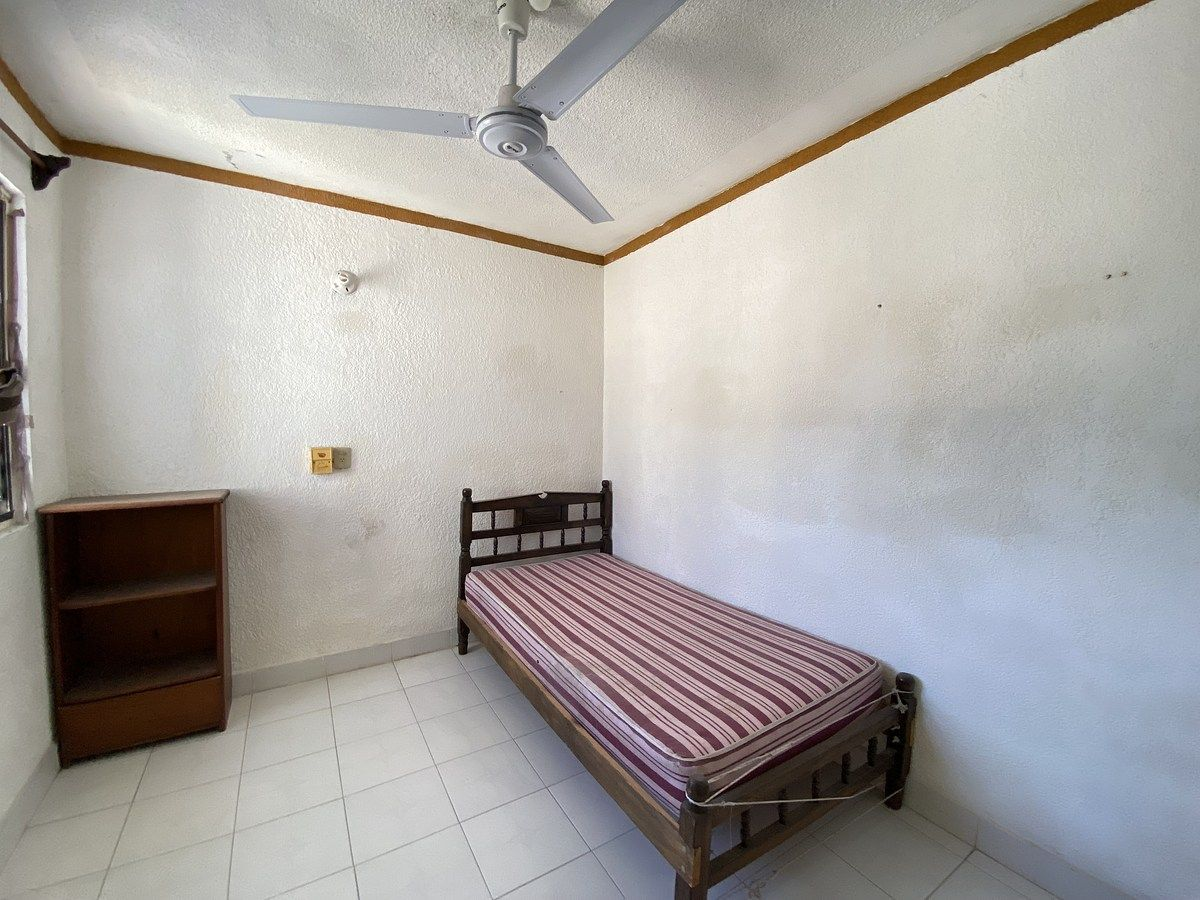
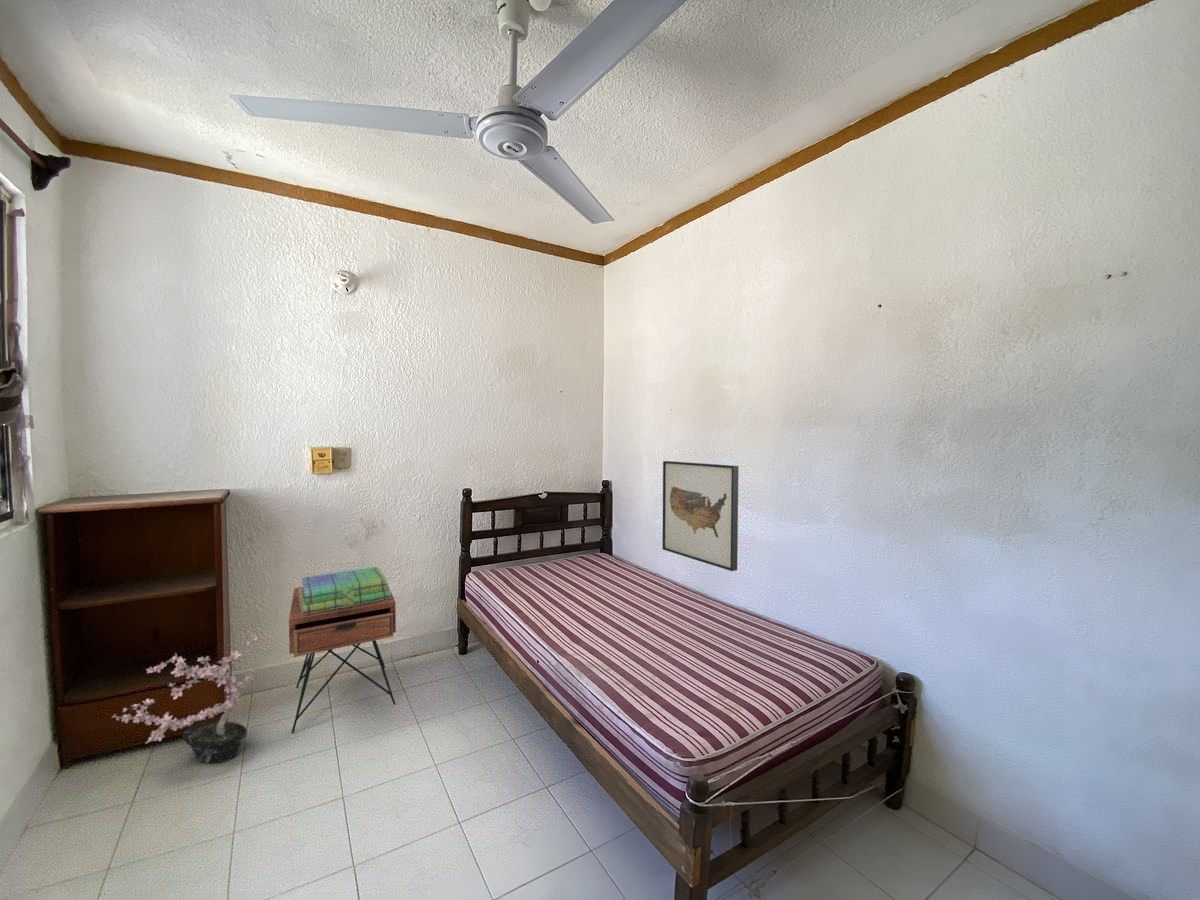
+ stack of books [299,566,392,615]
+ potted plant [111,633,259,764]
+ nightstand [288,583,397,734]
+ wall art [661,460,740,572]
